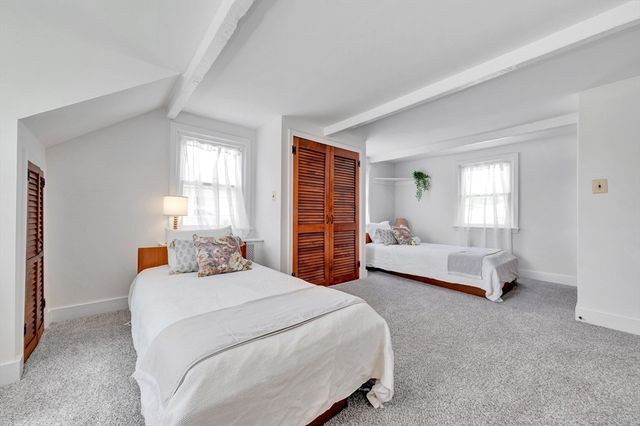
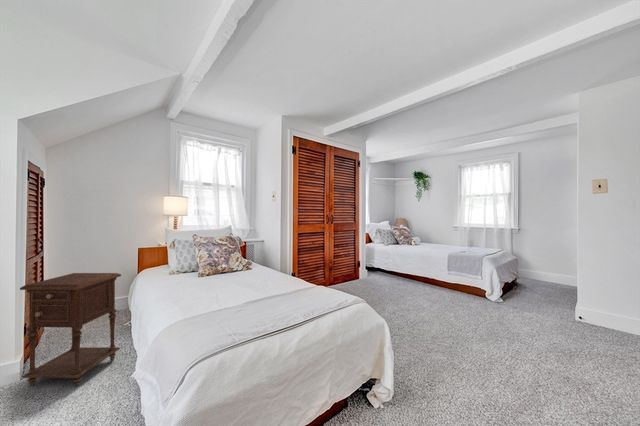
+ nightstand [19,272,122,387]
